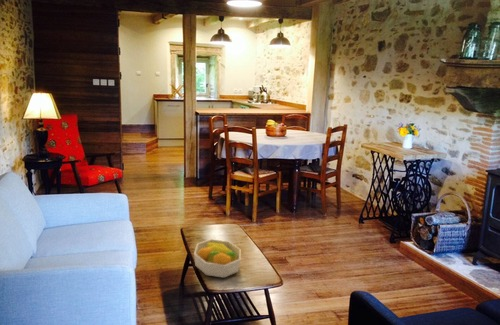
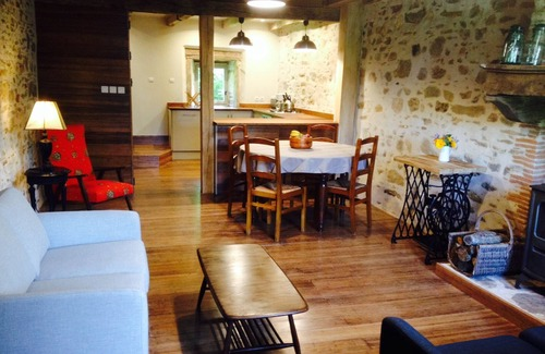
- fruit bowl [193,238,242,278]
